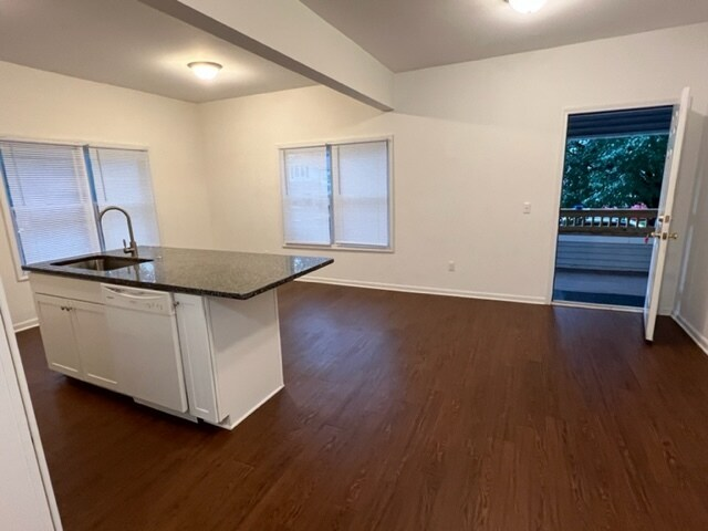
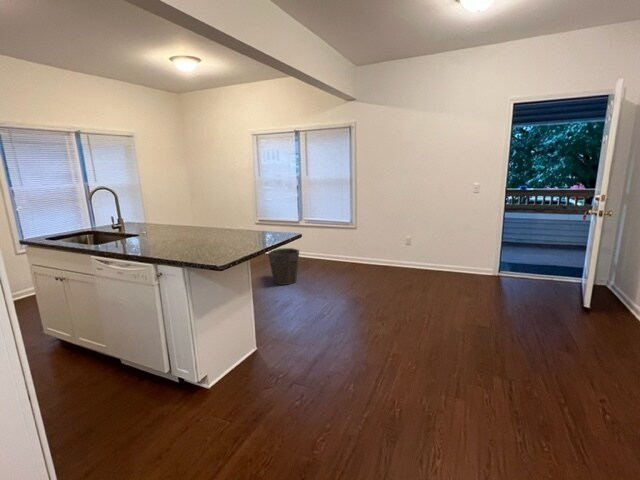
+ waste bin [267,247,300,286]
